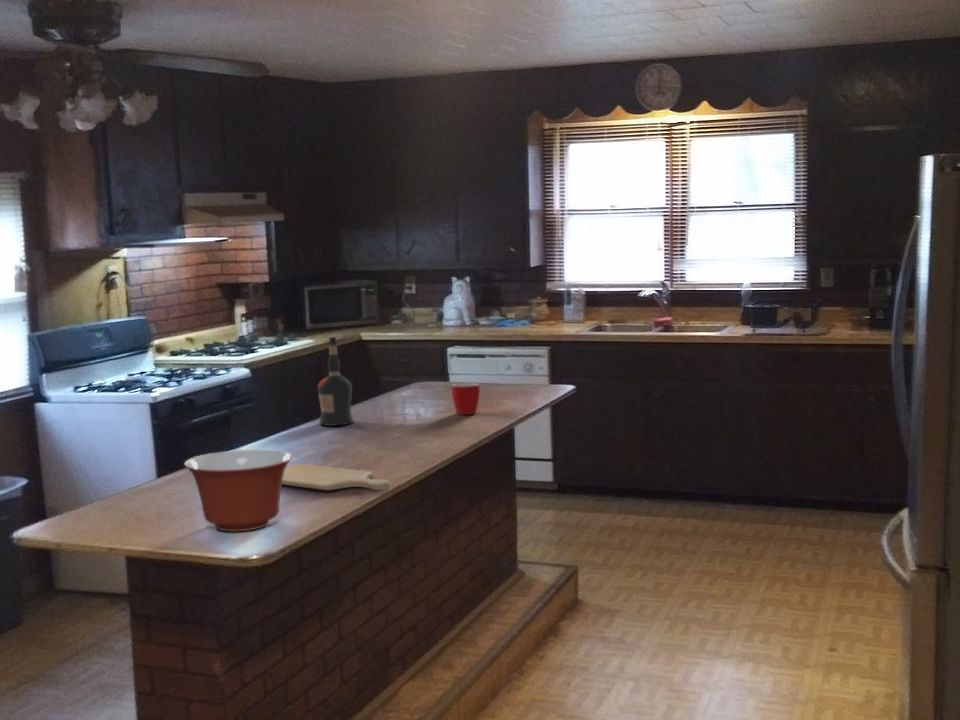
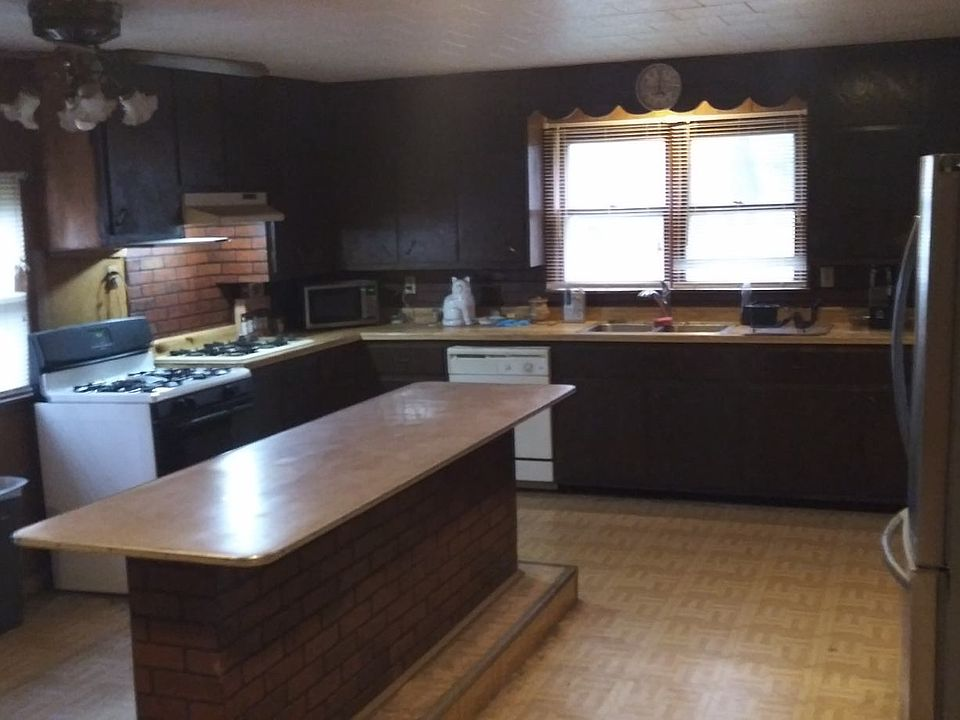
- chopping board [282,463,390,491]
- mixing bowl [183,449,293,533]
- mug [450,382,481,415]
- liquor bottle [317,336,354,427]
